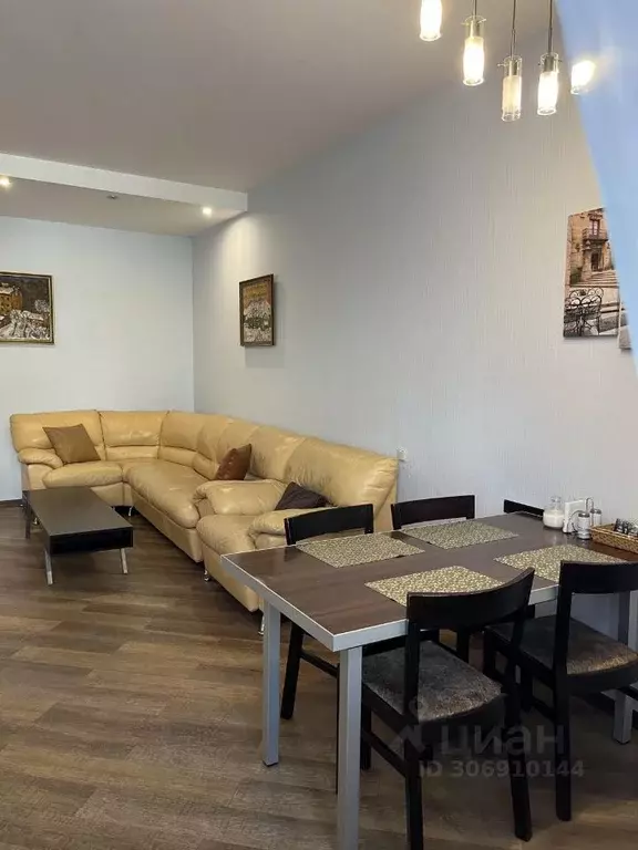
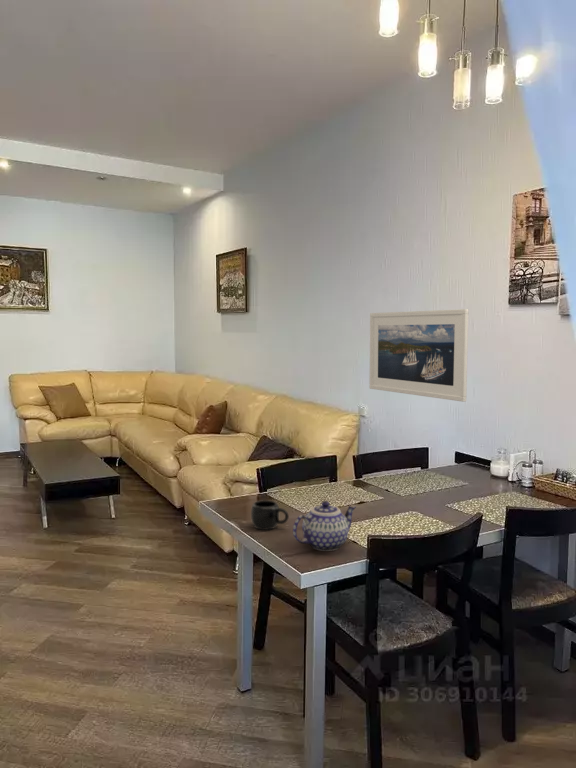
+ teapot [292,500,357,552]
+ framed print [369,308,470,403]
+ mug [250,499,290,531]
